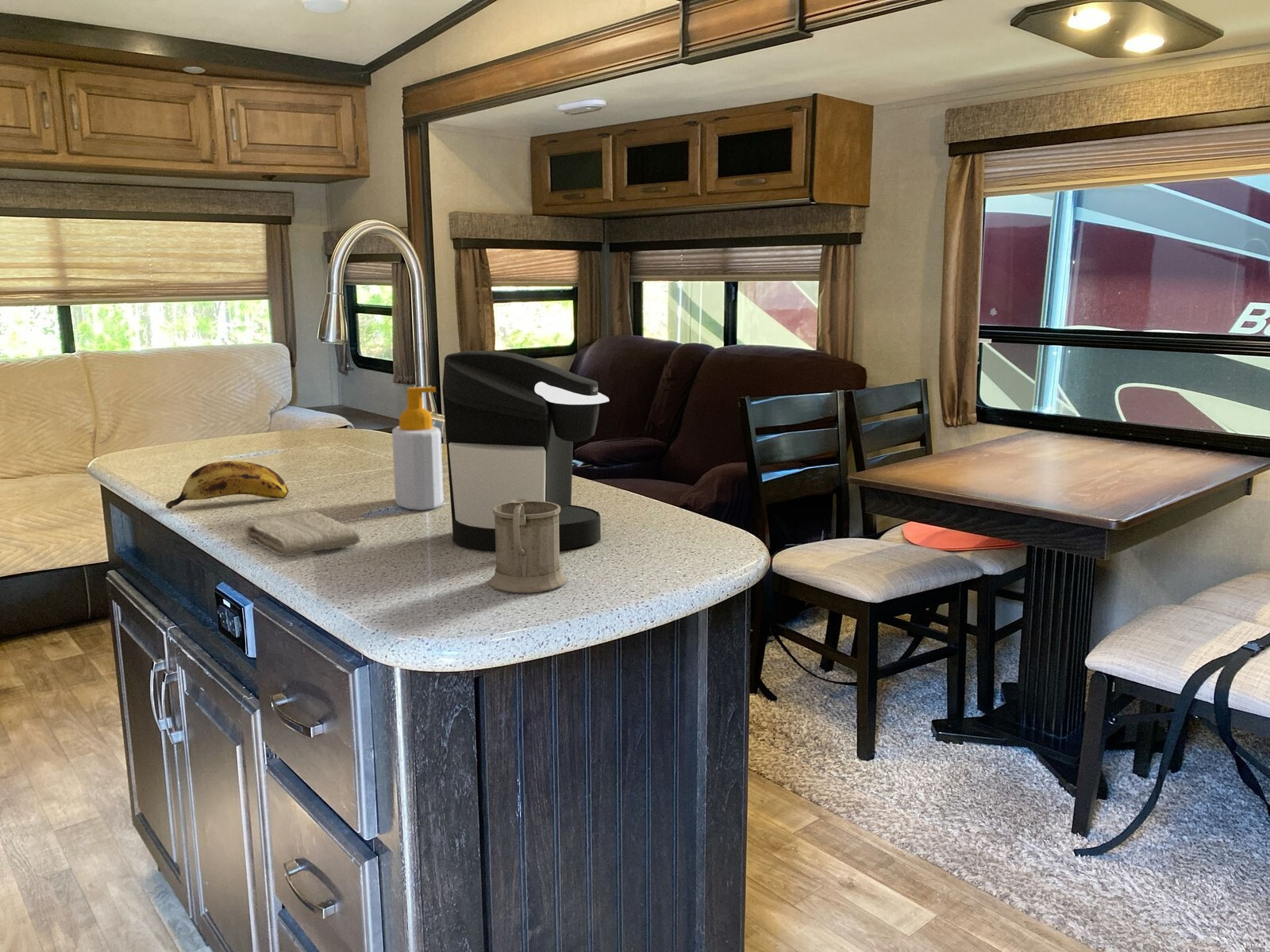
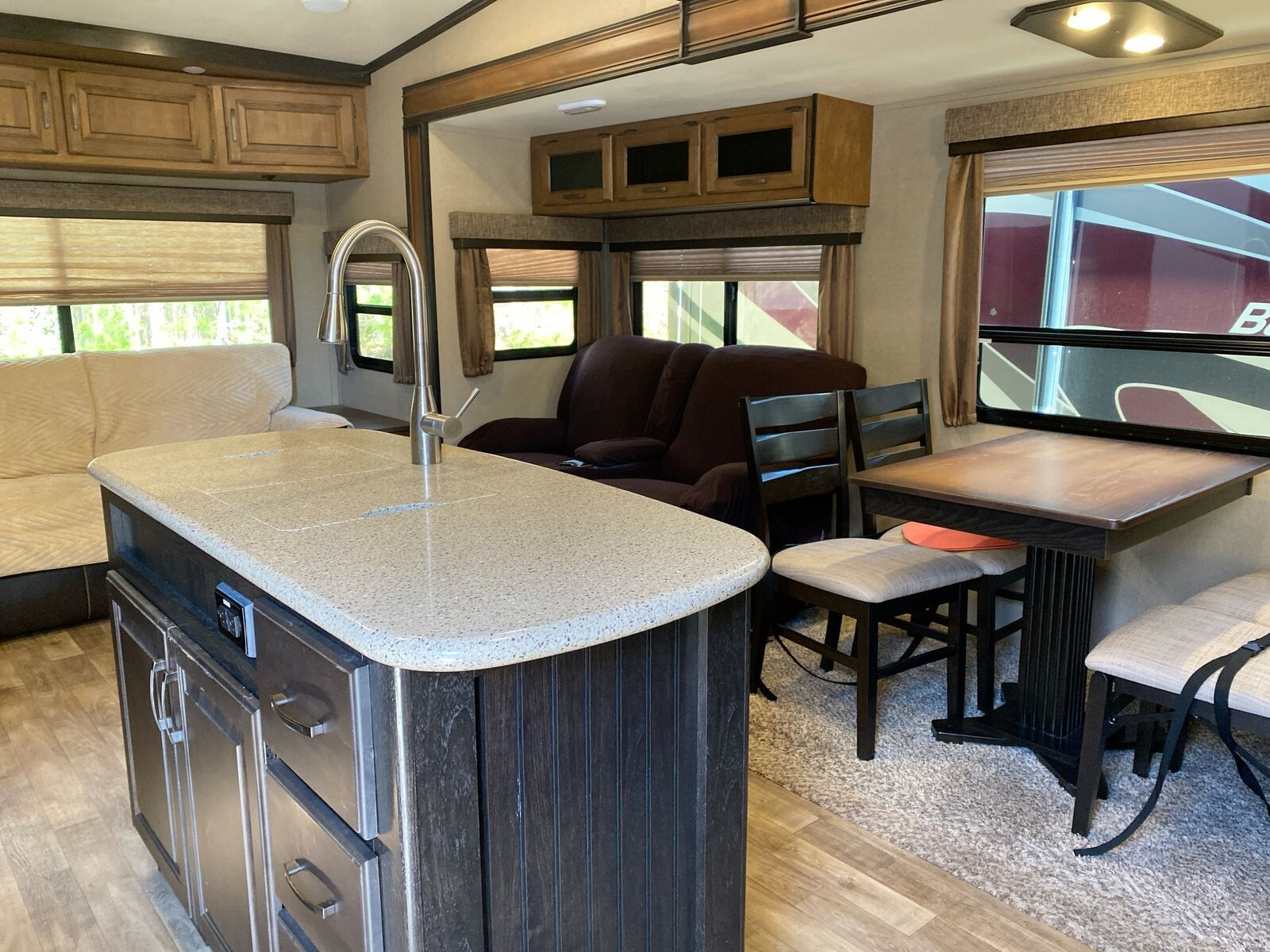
- mug [488,498,568,593]
- banana [165,460,290,509]
- soap bottle [391,386,444,511]
- washcloth [244,511,361,557]
- coffee maker [441,350,610,553]
